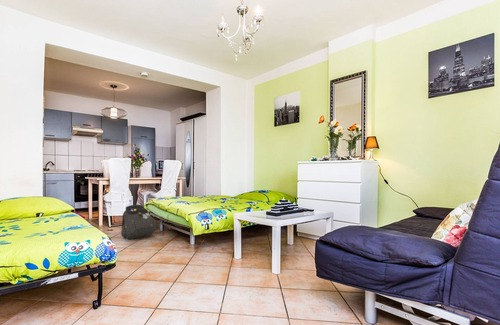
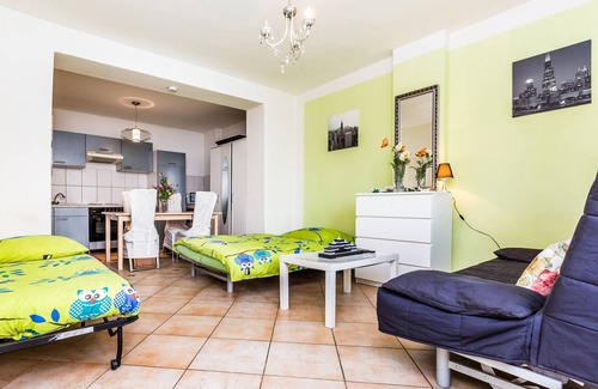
- backpack [120,204,159,240]
